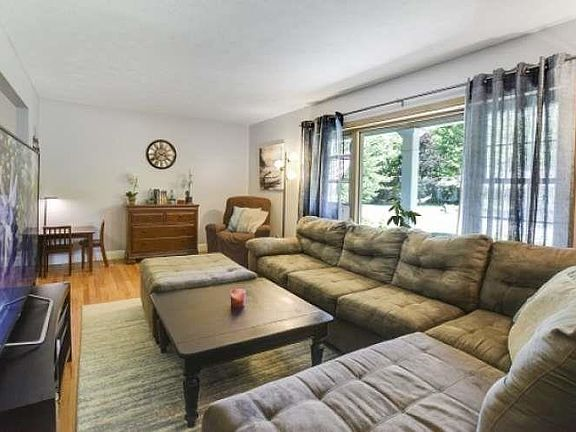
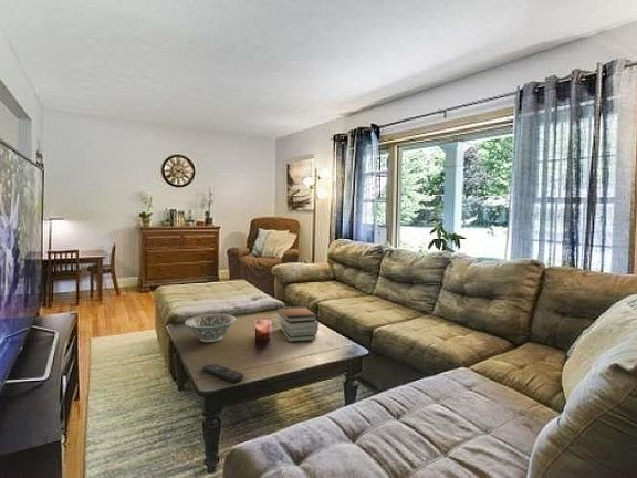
+ remote control [201,363,244,383]
+ book stack [276,305,320,343]
+ decorative bowl [184,313,237,343]
